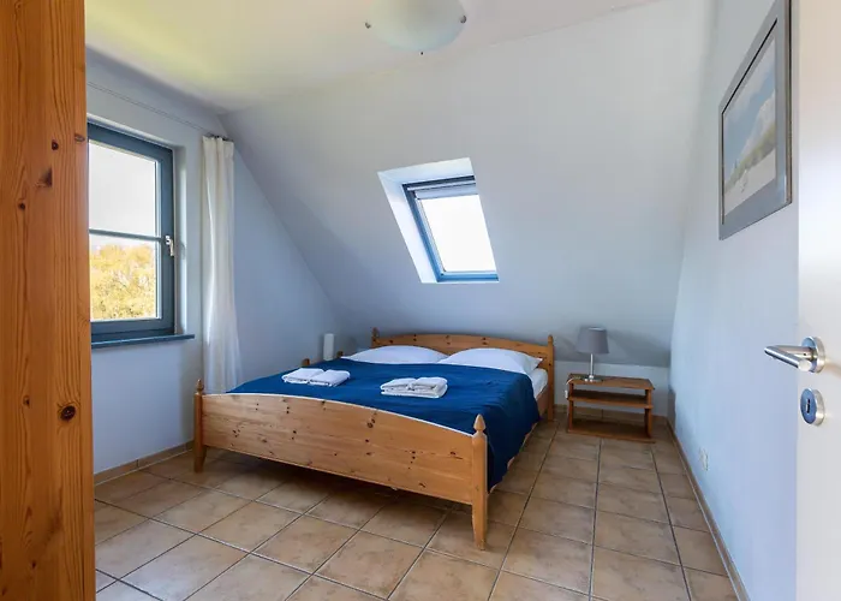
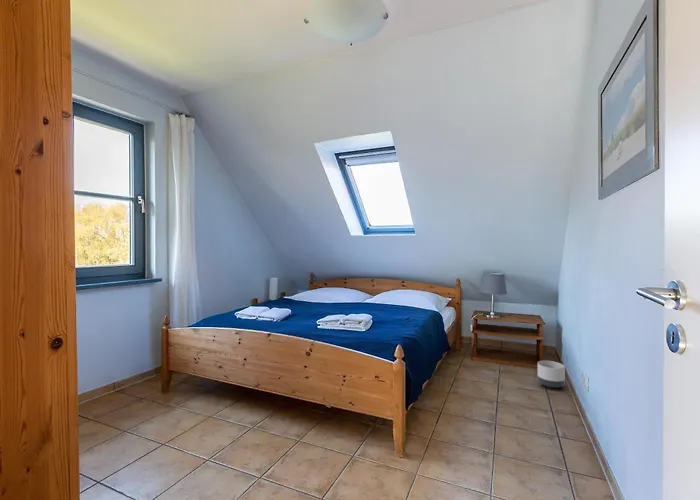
+ planter [537,360,566,389]
